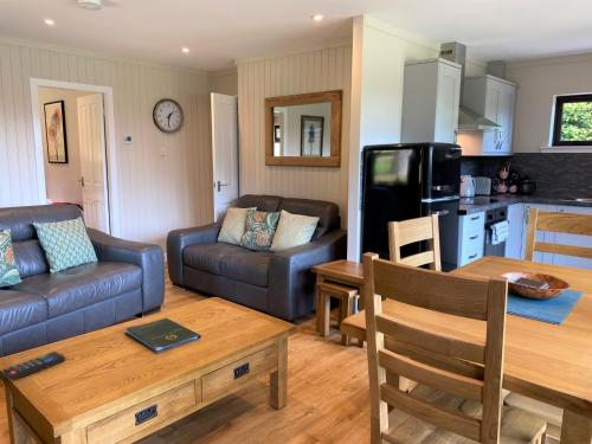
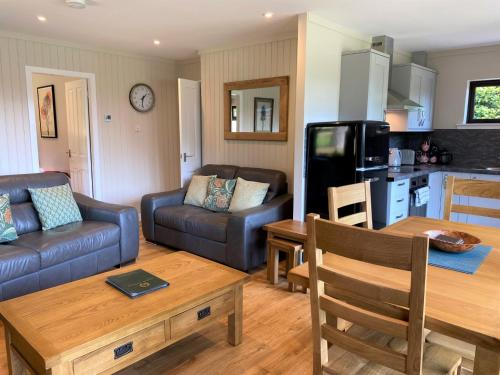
- remote control [1,350,66,381]
